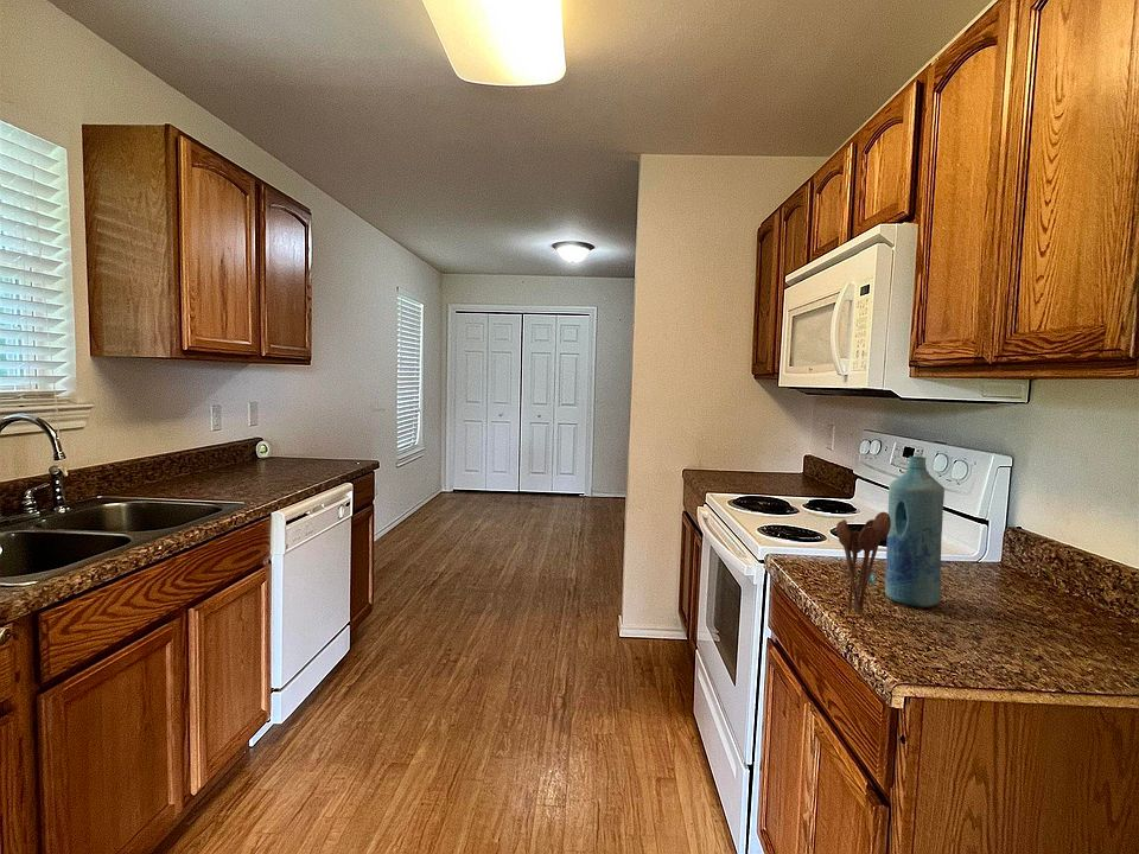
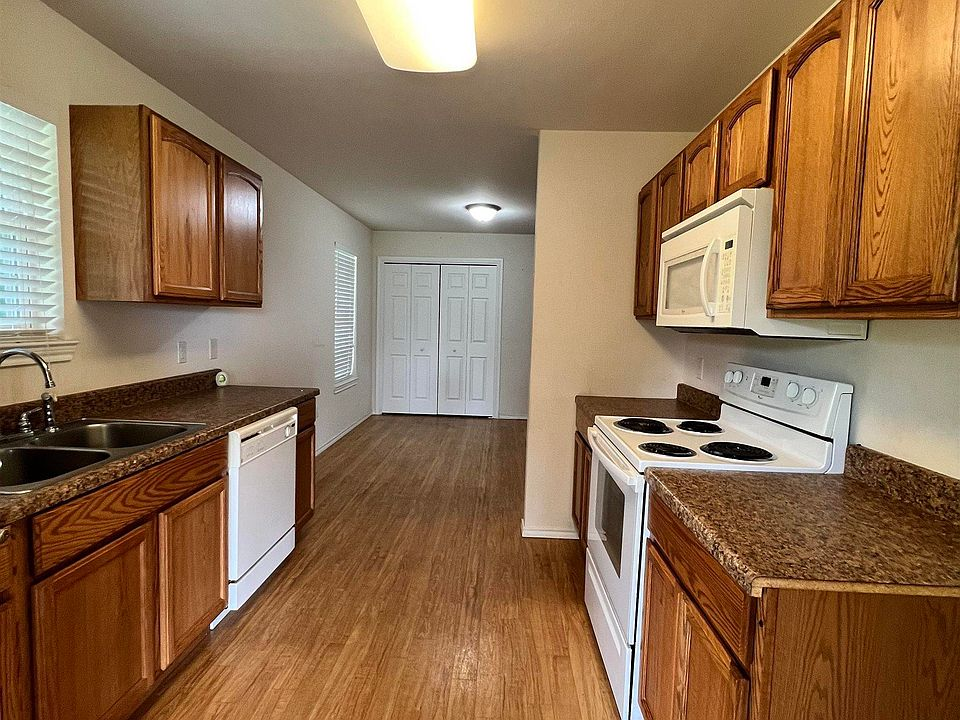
- bottle [884,455,946,608]
- utensil holder [835,511,891,614]
